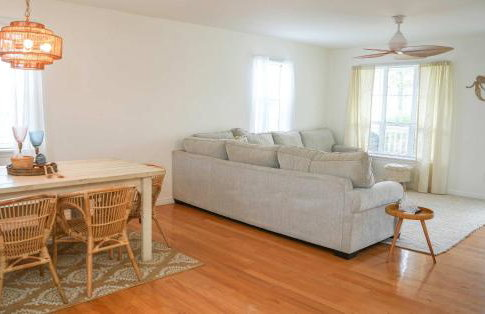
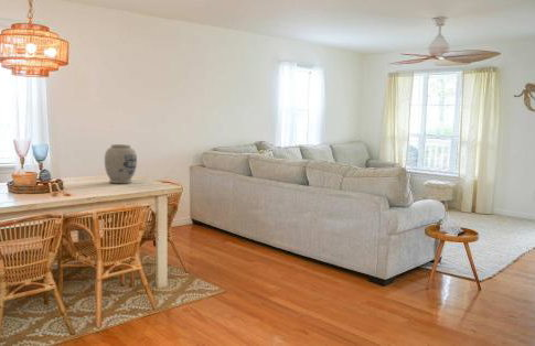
+ vase [104,143,138,184]
